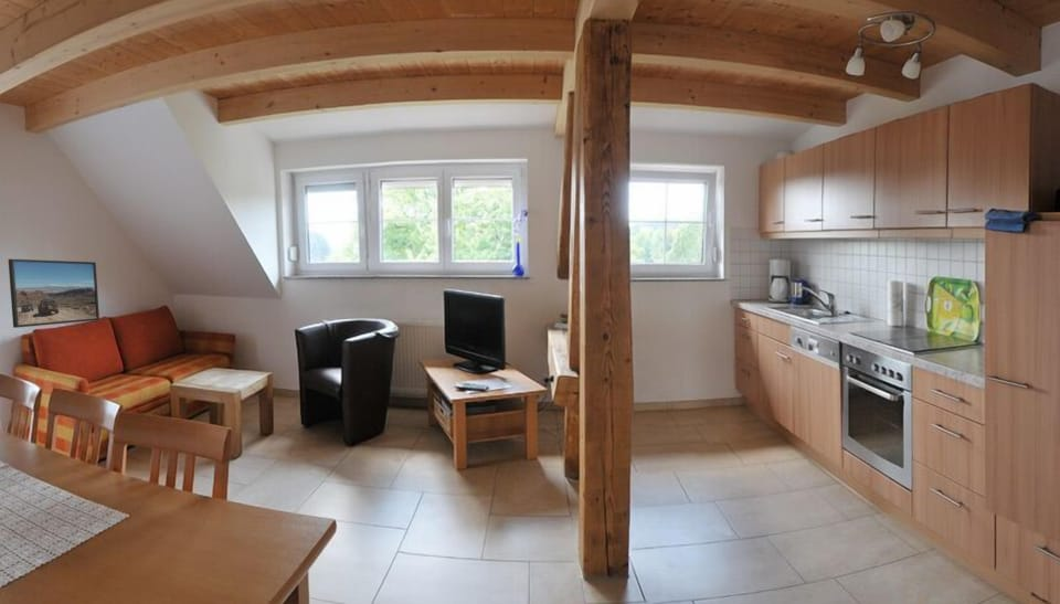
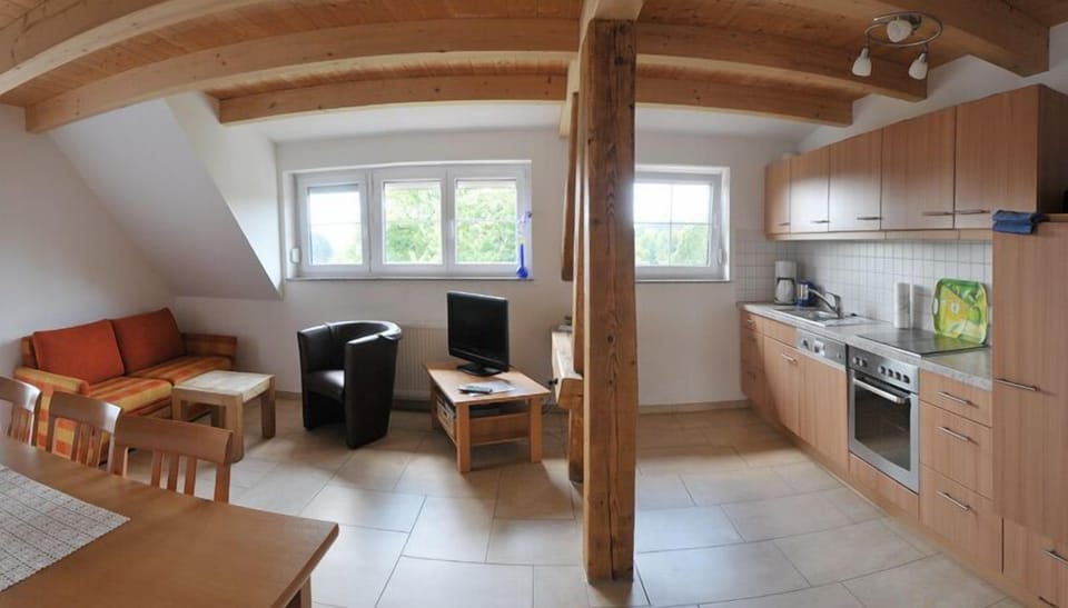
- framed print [7,258,100,329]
